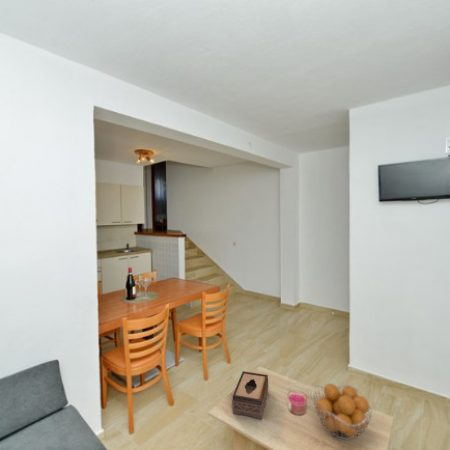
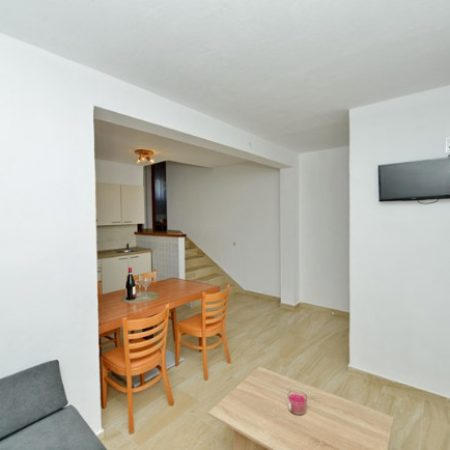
- fruit basket [312,382,374,441]
- tissue box [231,370,269,420]
